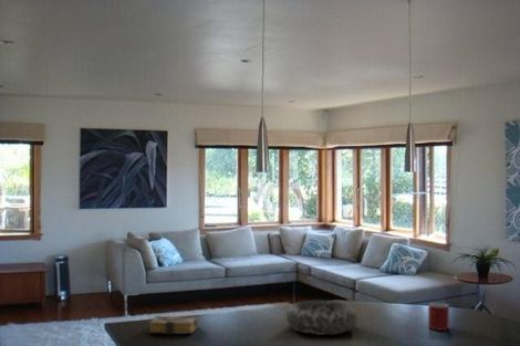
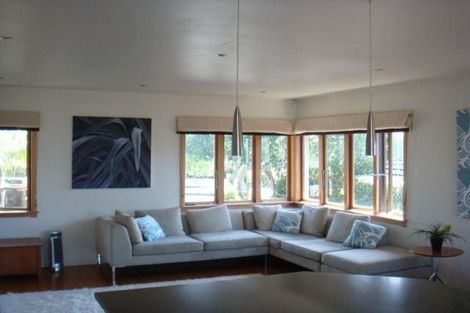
- book [147,315,198,335]
- decorative bowl [285,300,358,336]
- mug [427,302,450,332]
